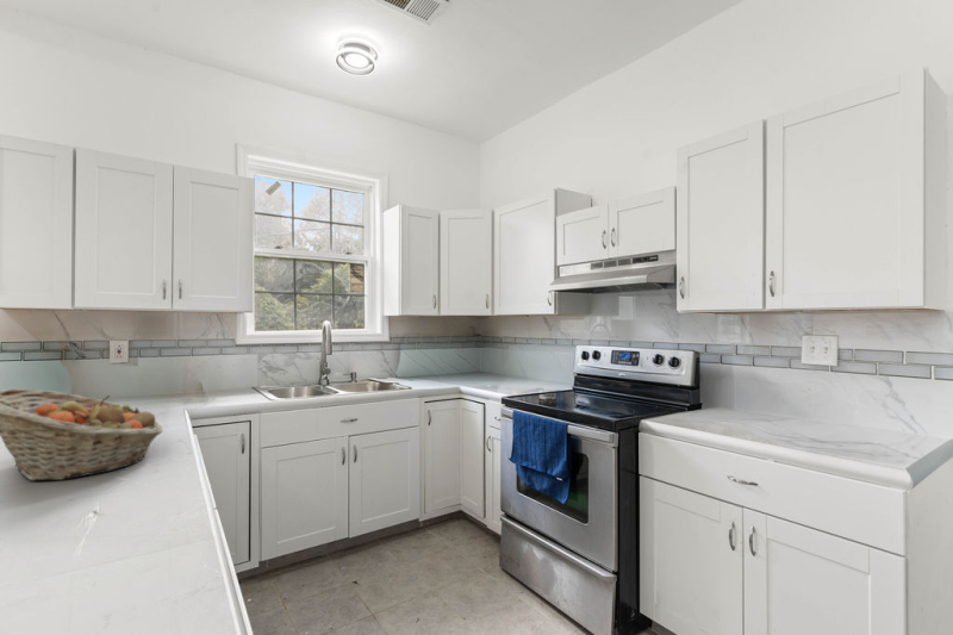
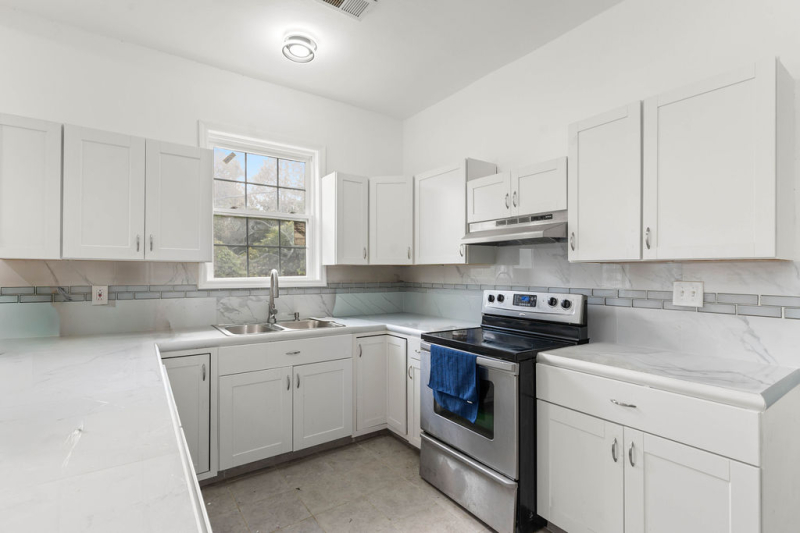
- fruit basket [0,387,164,483]
